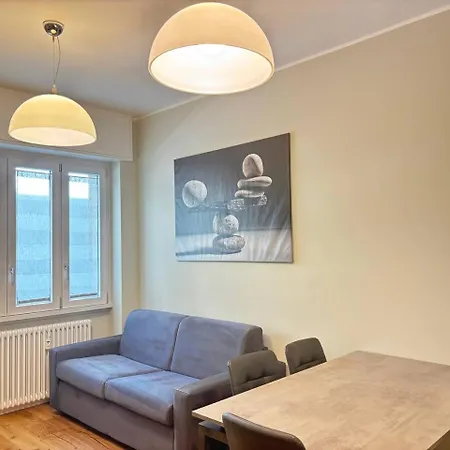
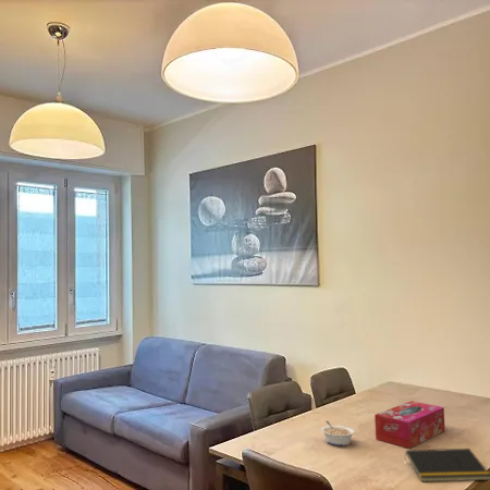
+ notepad [404,448,490,482]
+ tissue box [373,400,446,450]
+ legume [320,420,356,446]
